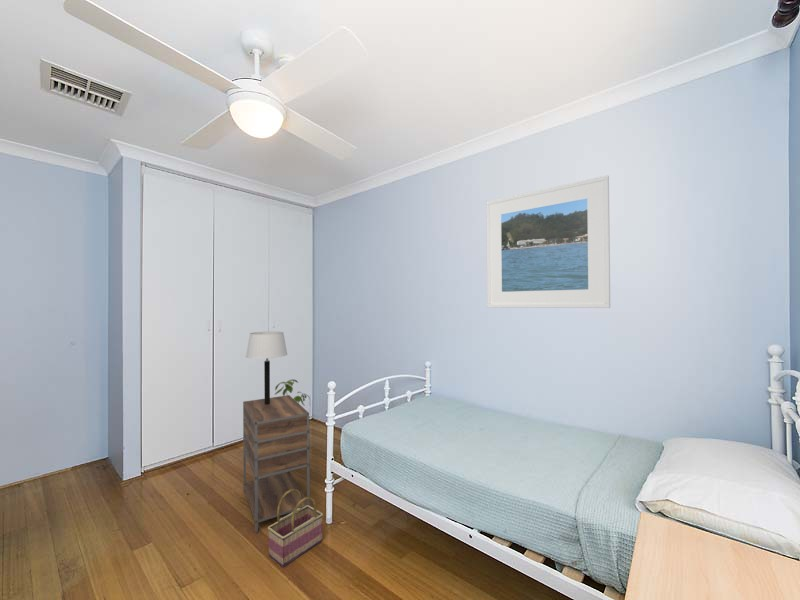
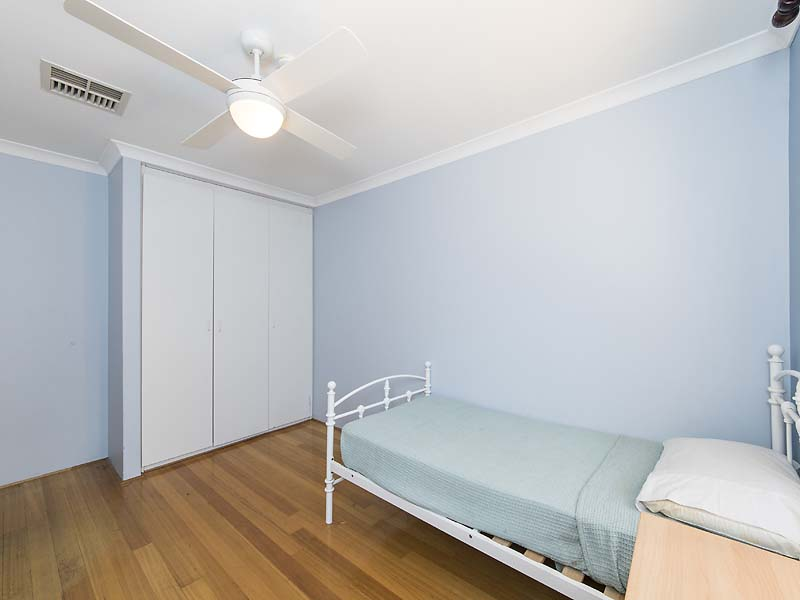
- house plant [274,378,312,407]
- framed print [485,174,611,309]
- basket [267,489,324,567]
- nightstand [242,394,311,533]
- table lamp [245,330,288,404]
